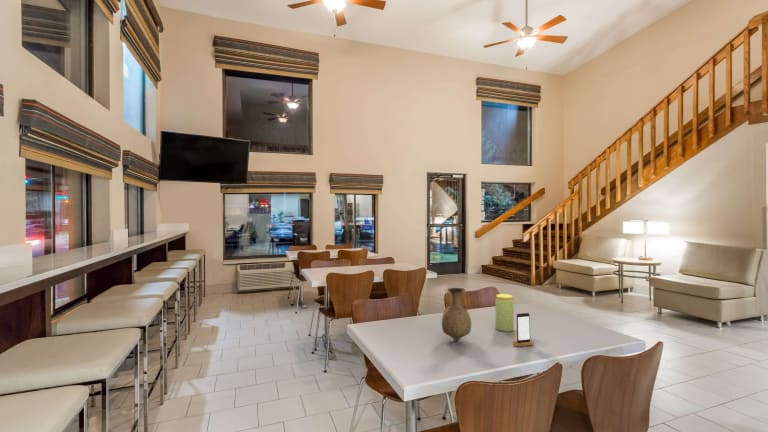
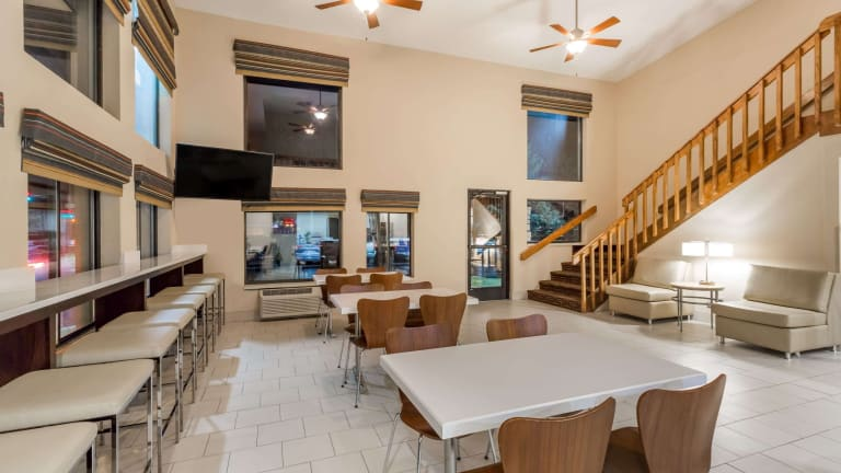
- vase [441,287,472,342]
- smartphone [512,312,535,348]
- jar [494,293,515,333]
